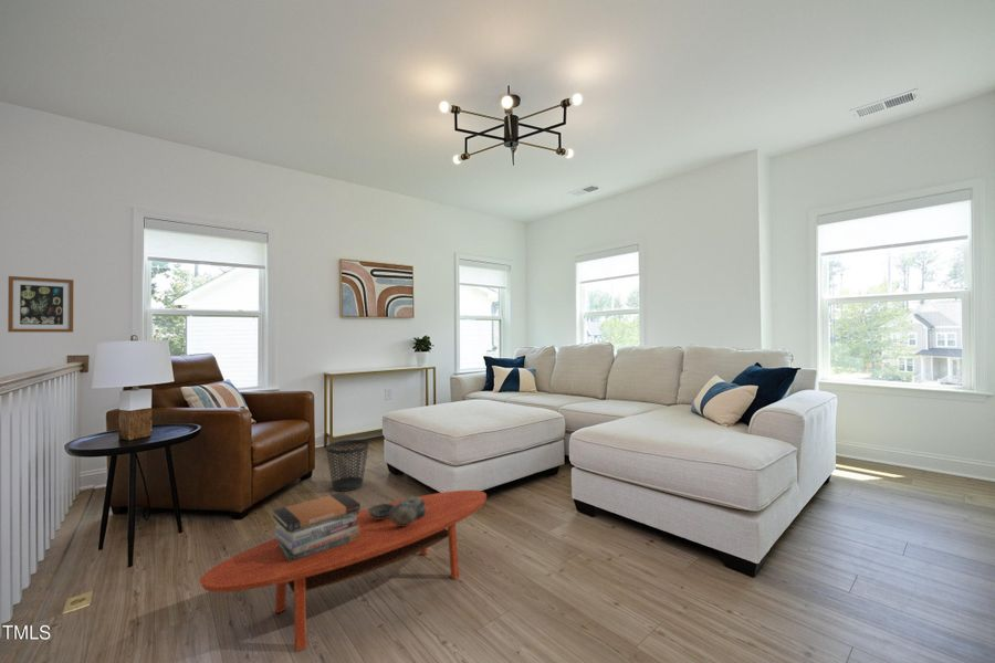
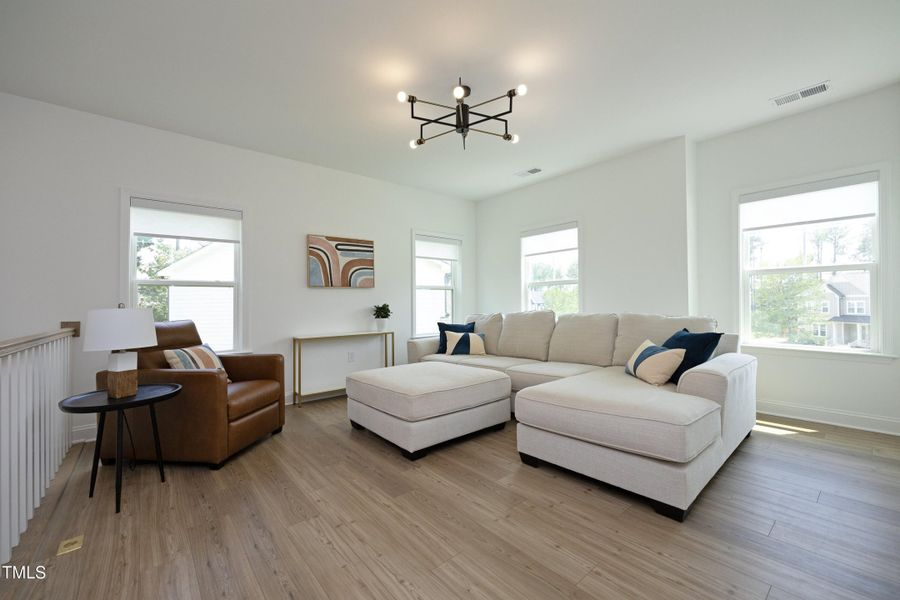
- book stack [272,491,362,562]
- wastebasket [325,439,370,492]
- coffee table [199,490,488,653]
- decorative bowl [368,495,426,526]
- wall art [7,275,75,334]
